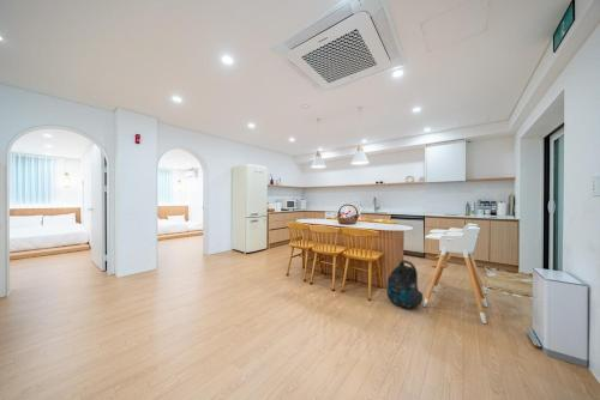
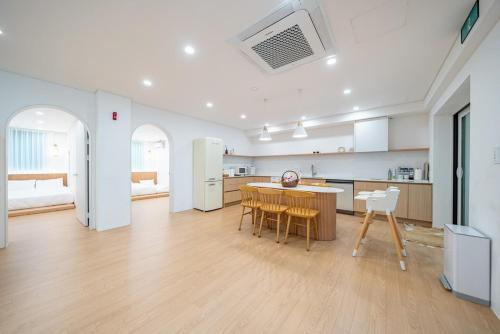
- vacuum cleaner [385,259,424,309]
